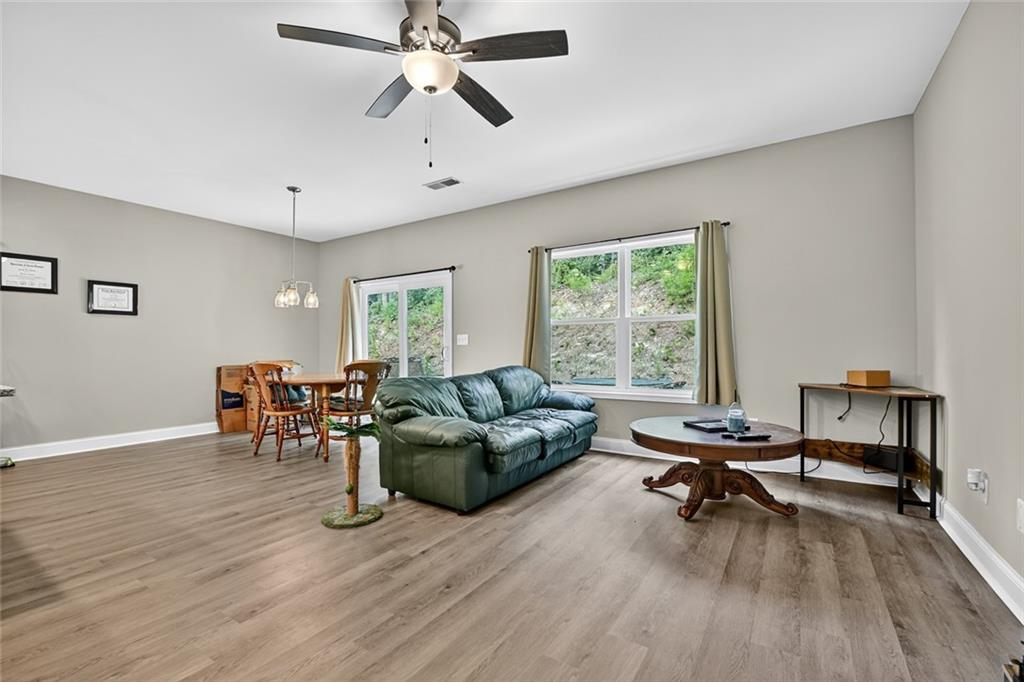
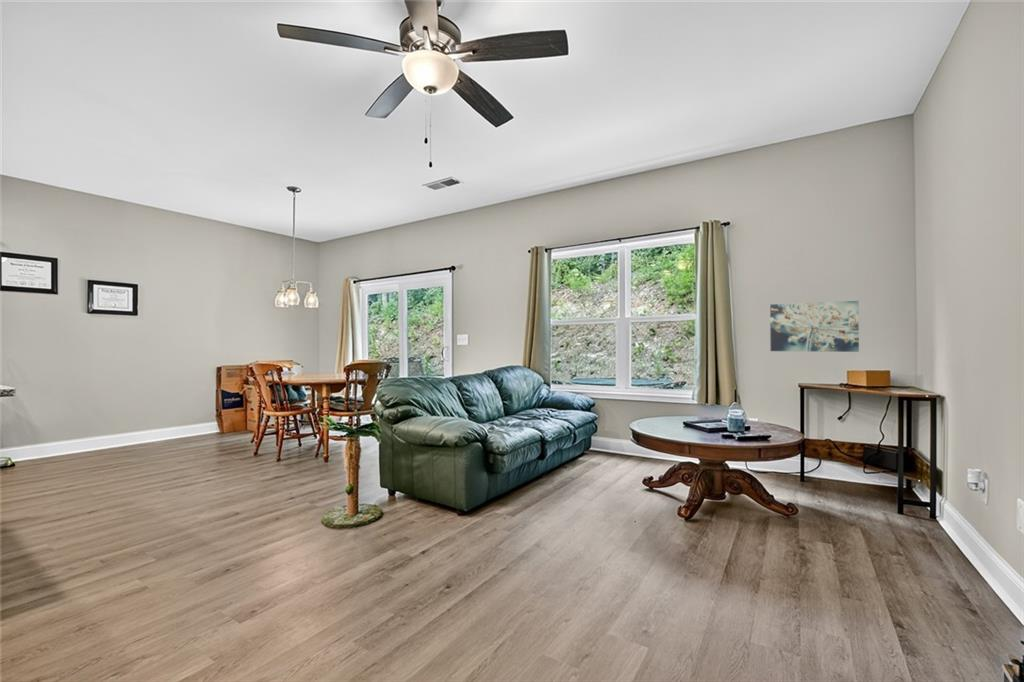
+ wall art [769,300,860,353]
